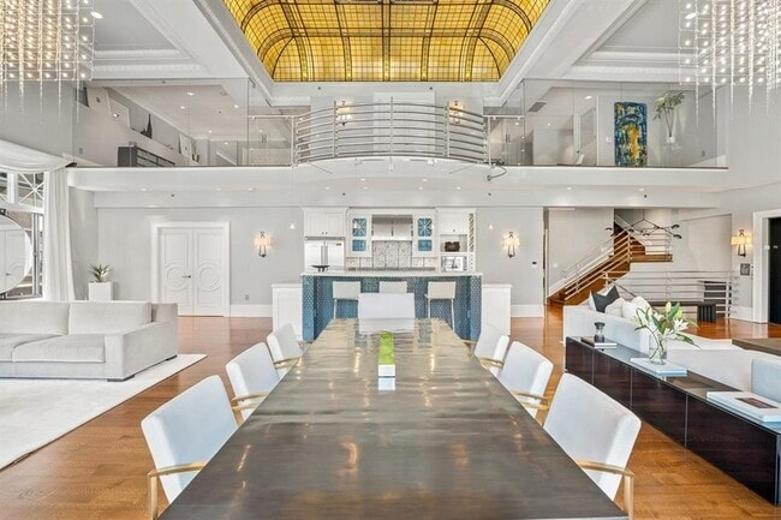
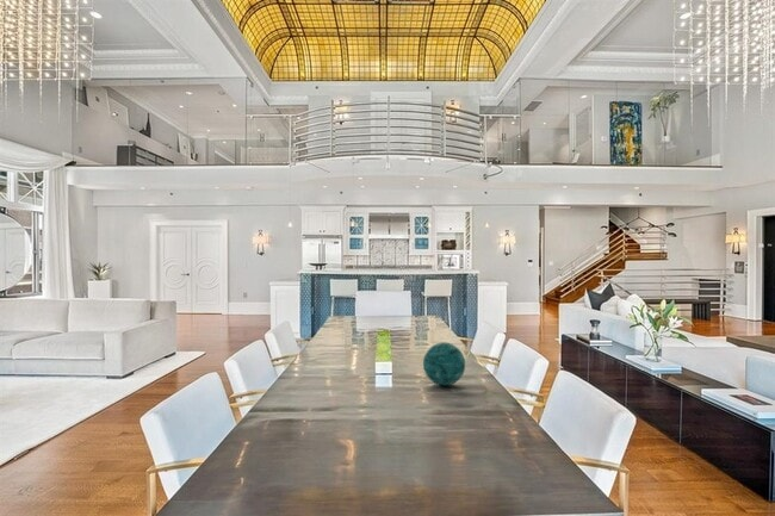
+ decorative orb [422,341,466,386]
